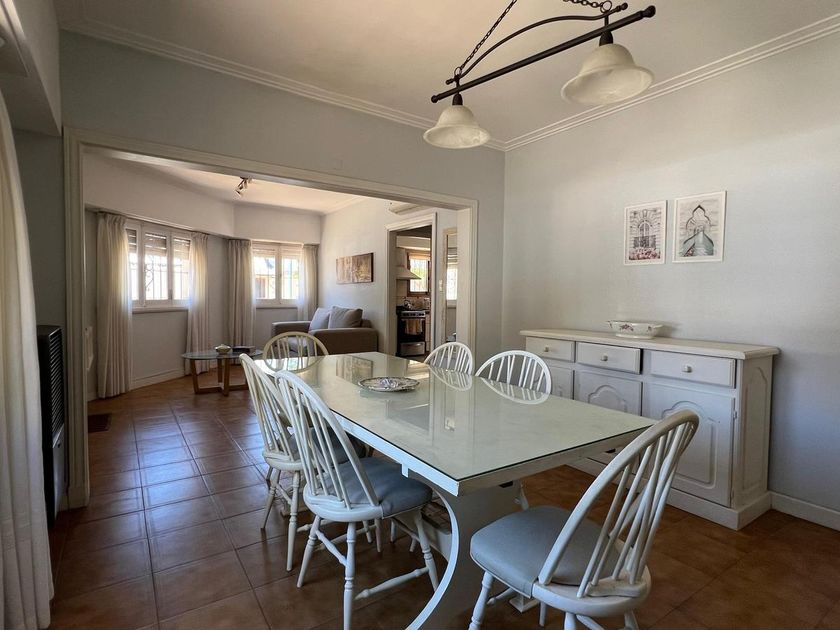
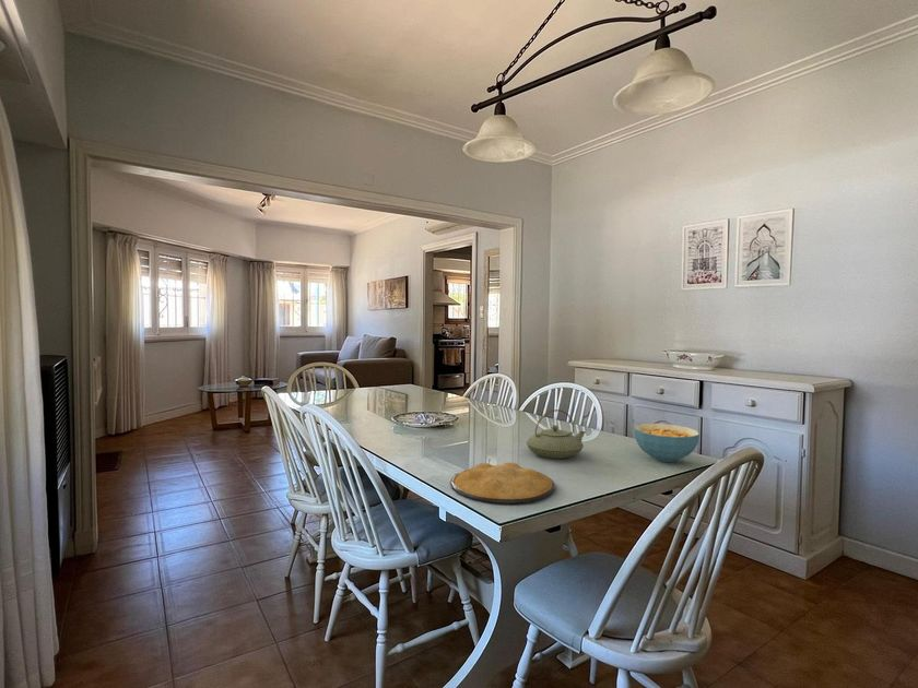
+ plate [449,462,556,505]
+ teapot [526,408,587,460]
+ cereal bowl [633,423,701,463]
